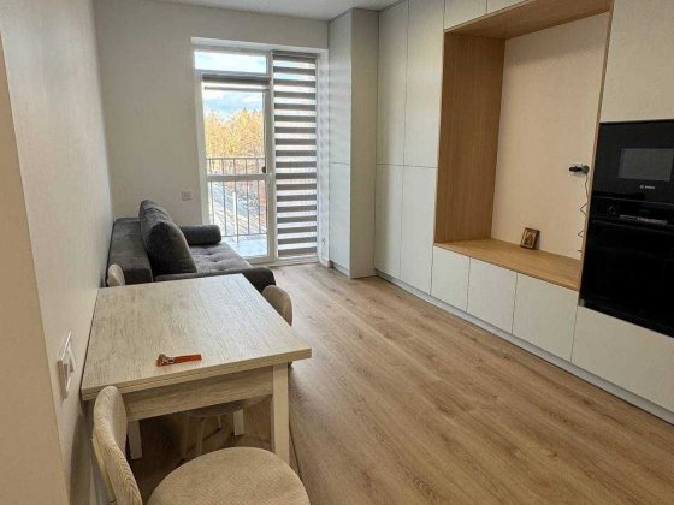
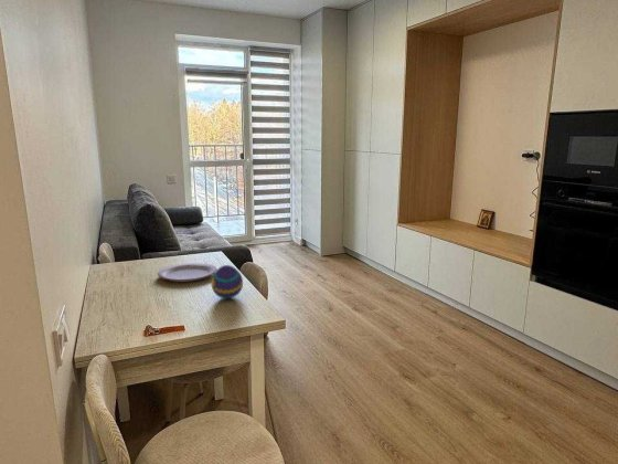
+ decorative egg [211,264,244,299]
+ plate [157,262,219,283]
